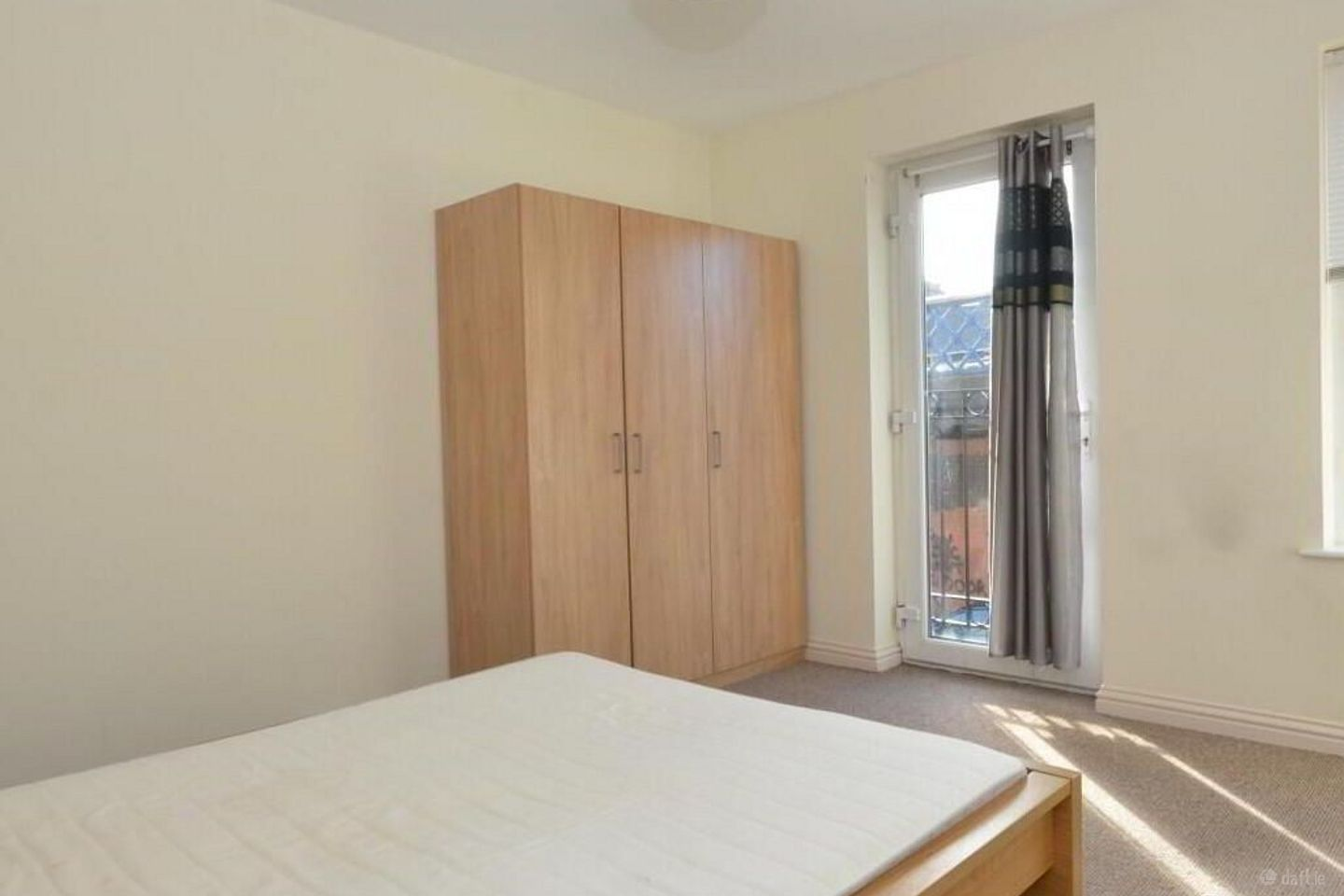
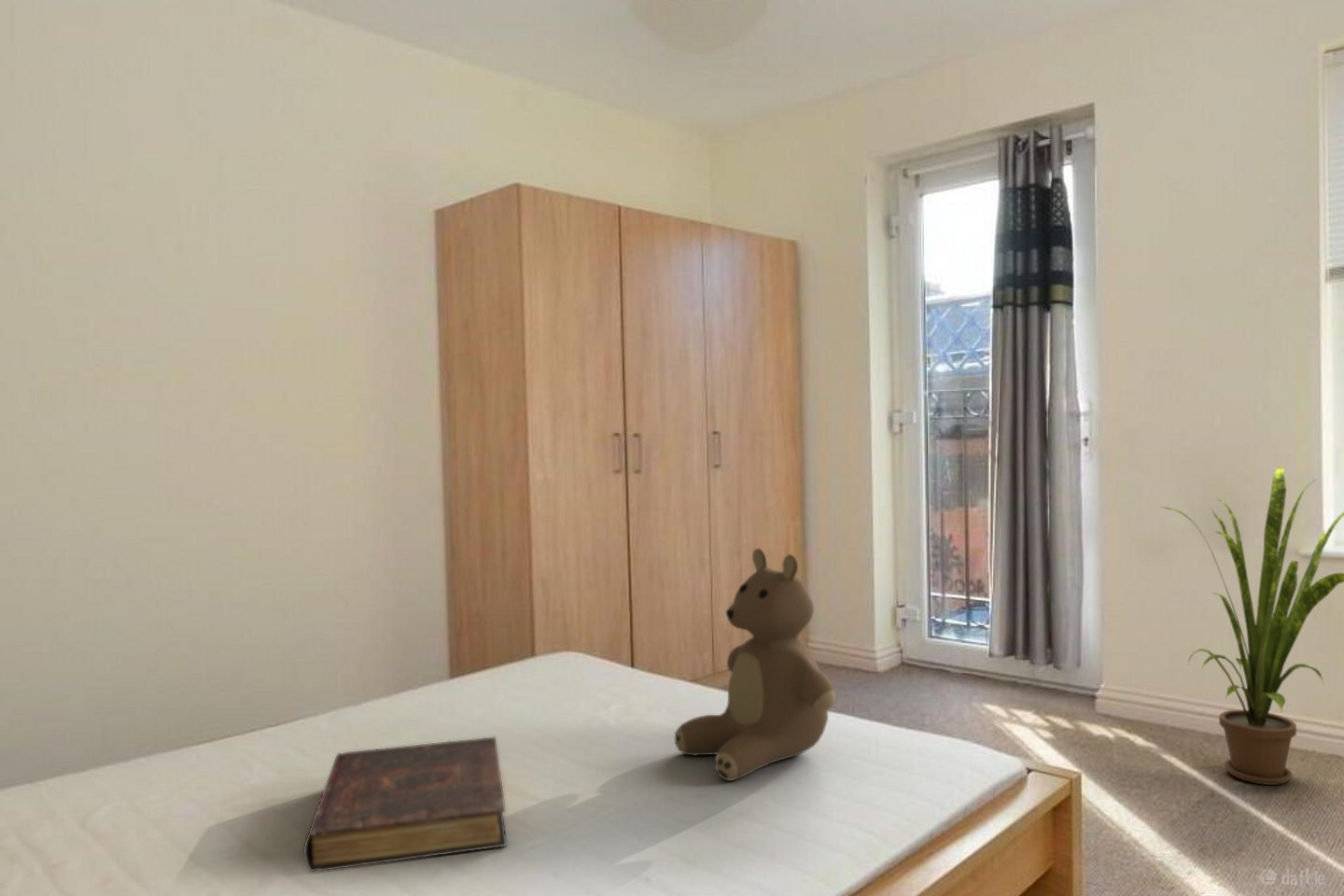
+ book [302,735,508,874]
+ teddy bear [674,548,836,782]
+ house plant [1161,465,1344,786]
